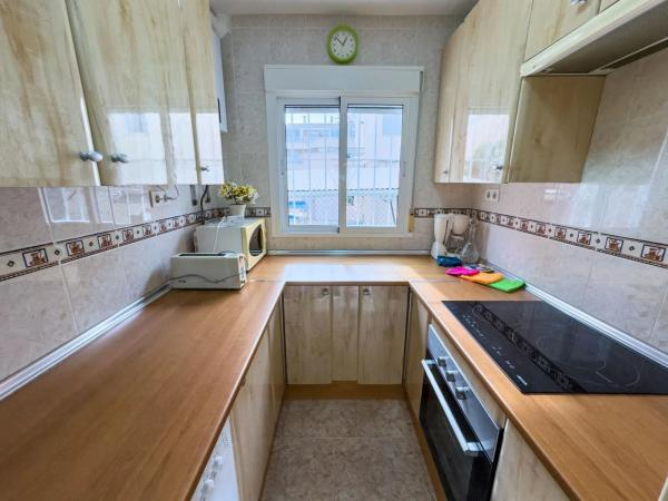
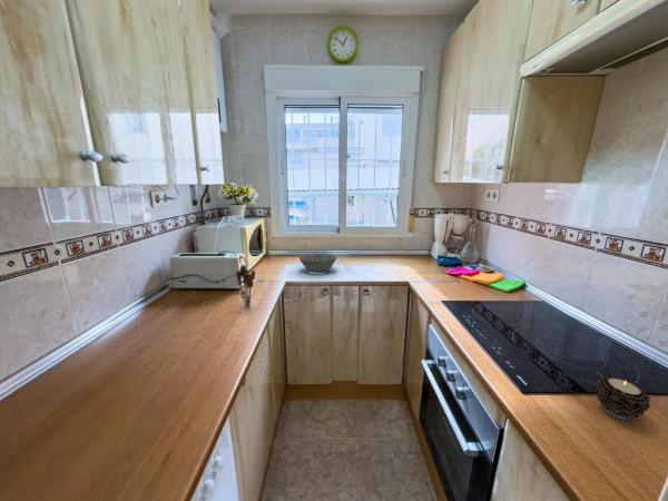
+ utensil holder [235,264,256,310]
+ bowl [298,253,337,274]
+ candle [595,375,651,421]
